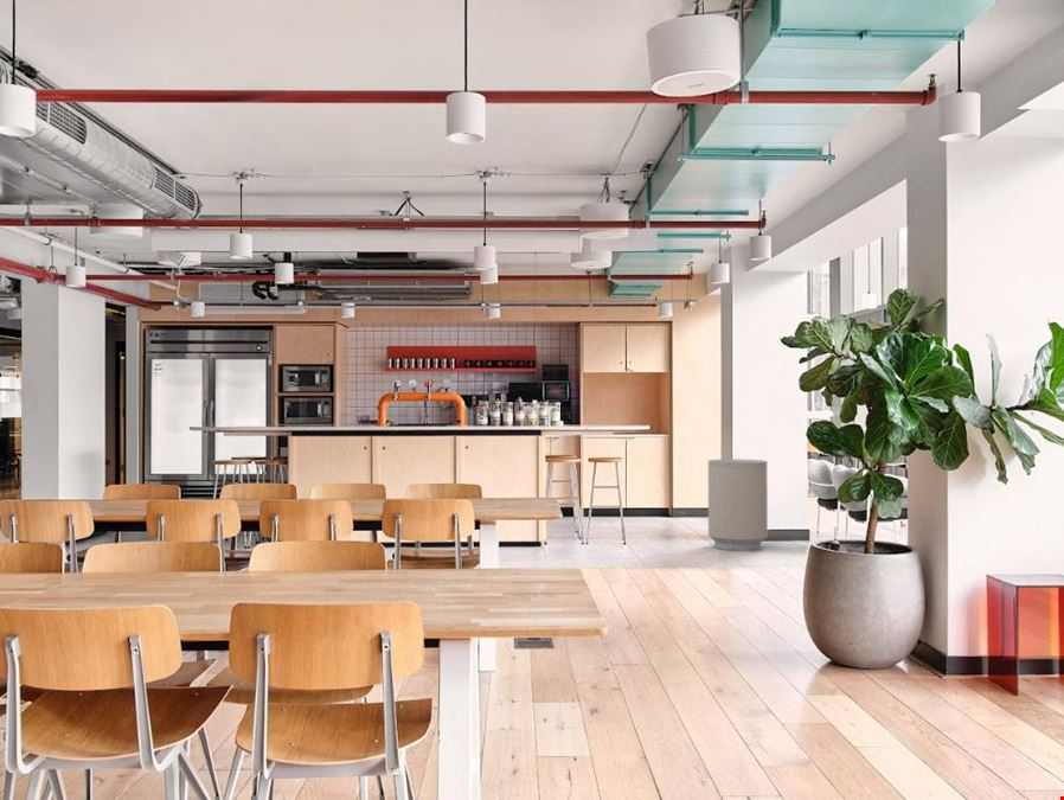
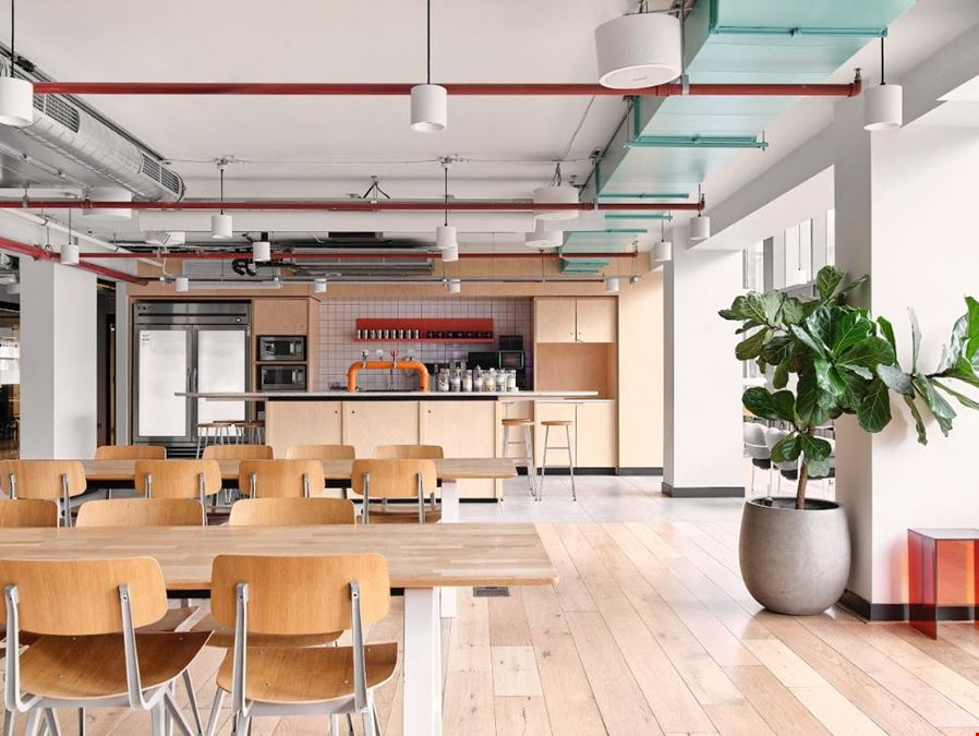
- trash can [707,459,769,552]
